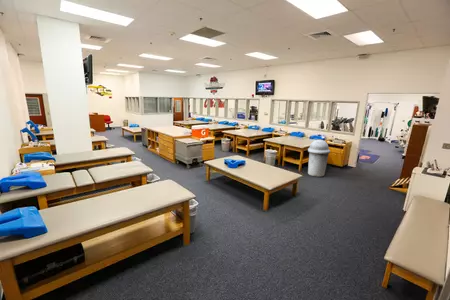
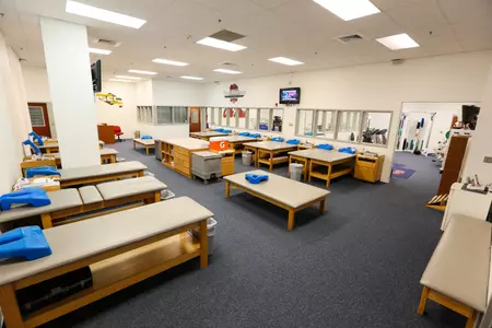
- trash can [307,138,331,178]
